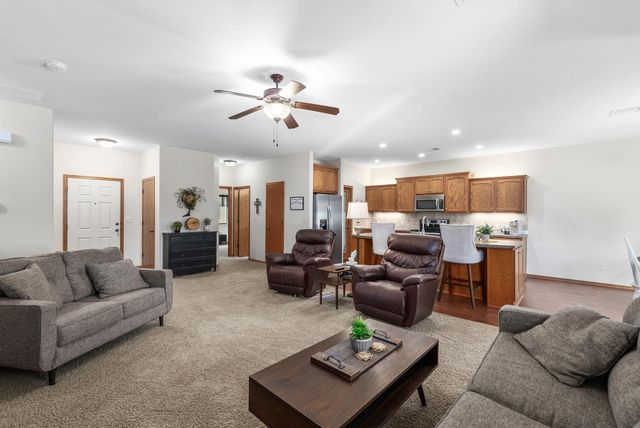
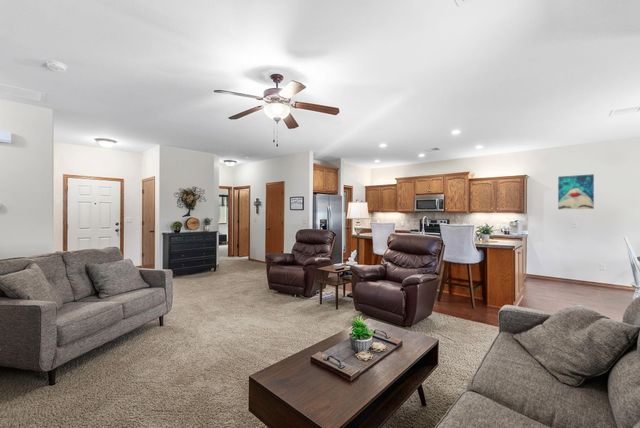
+ wall art [557,173,595,210]
